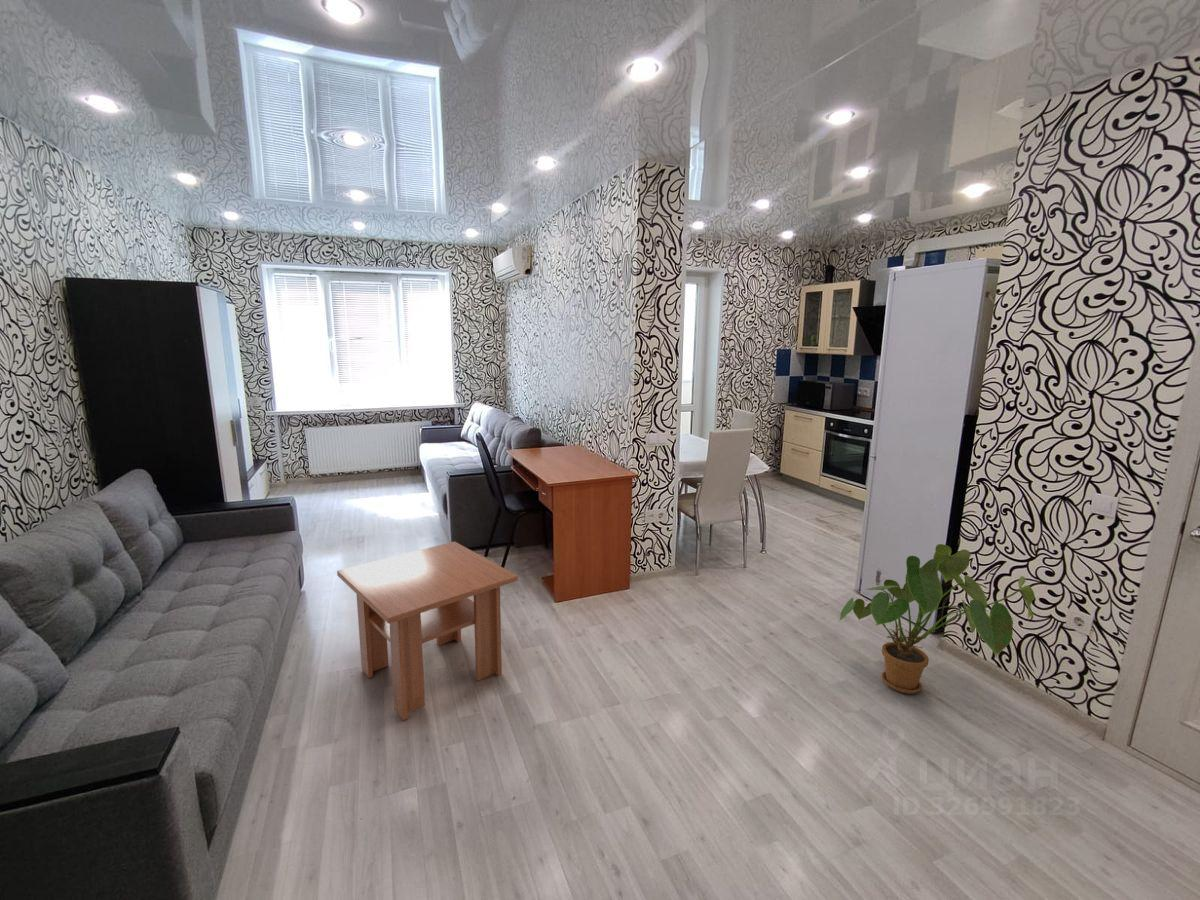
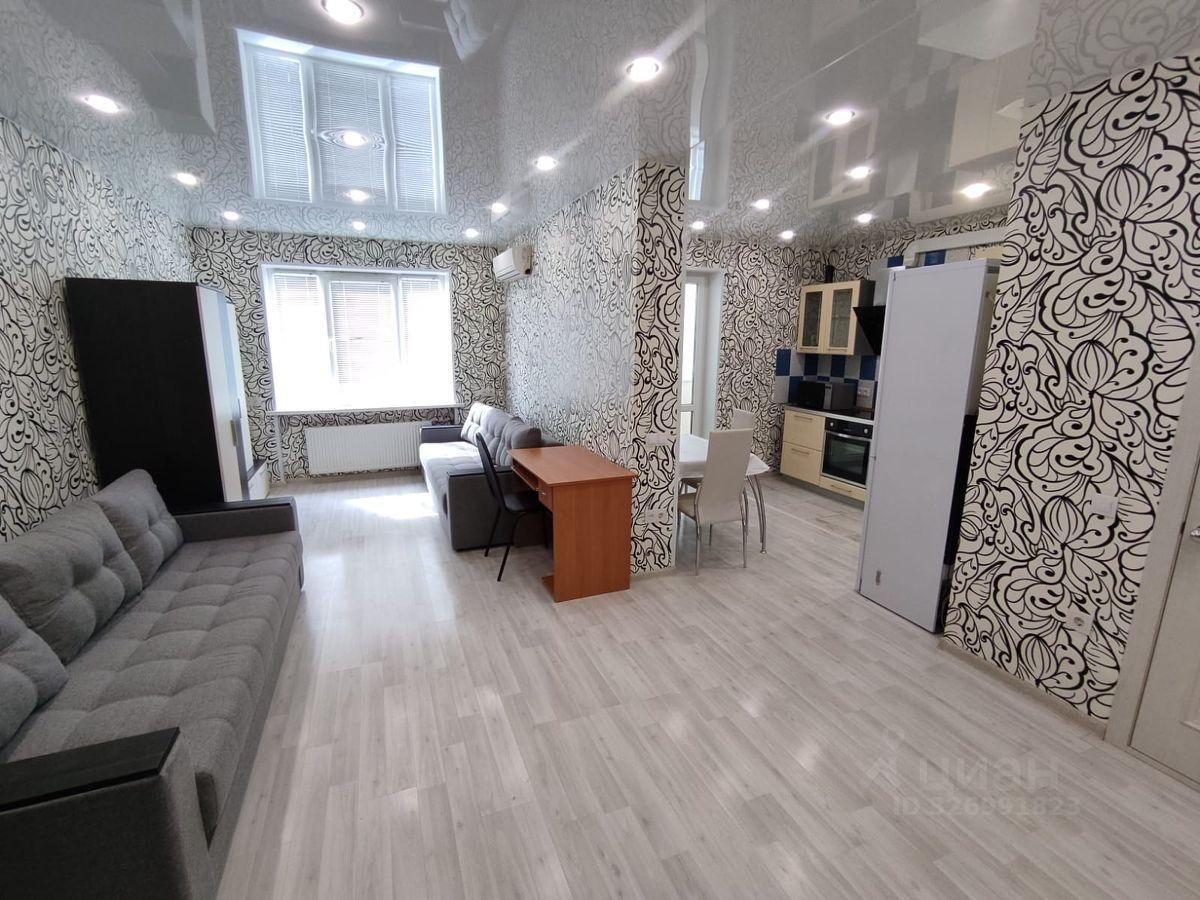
- coffee table [336,541,519,721]
- house plant [837,543,1036,695]
